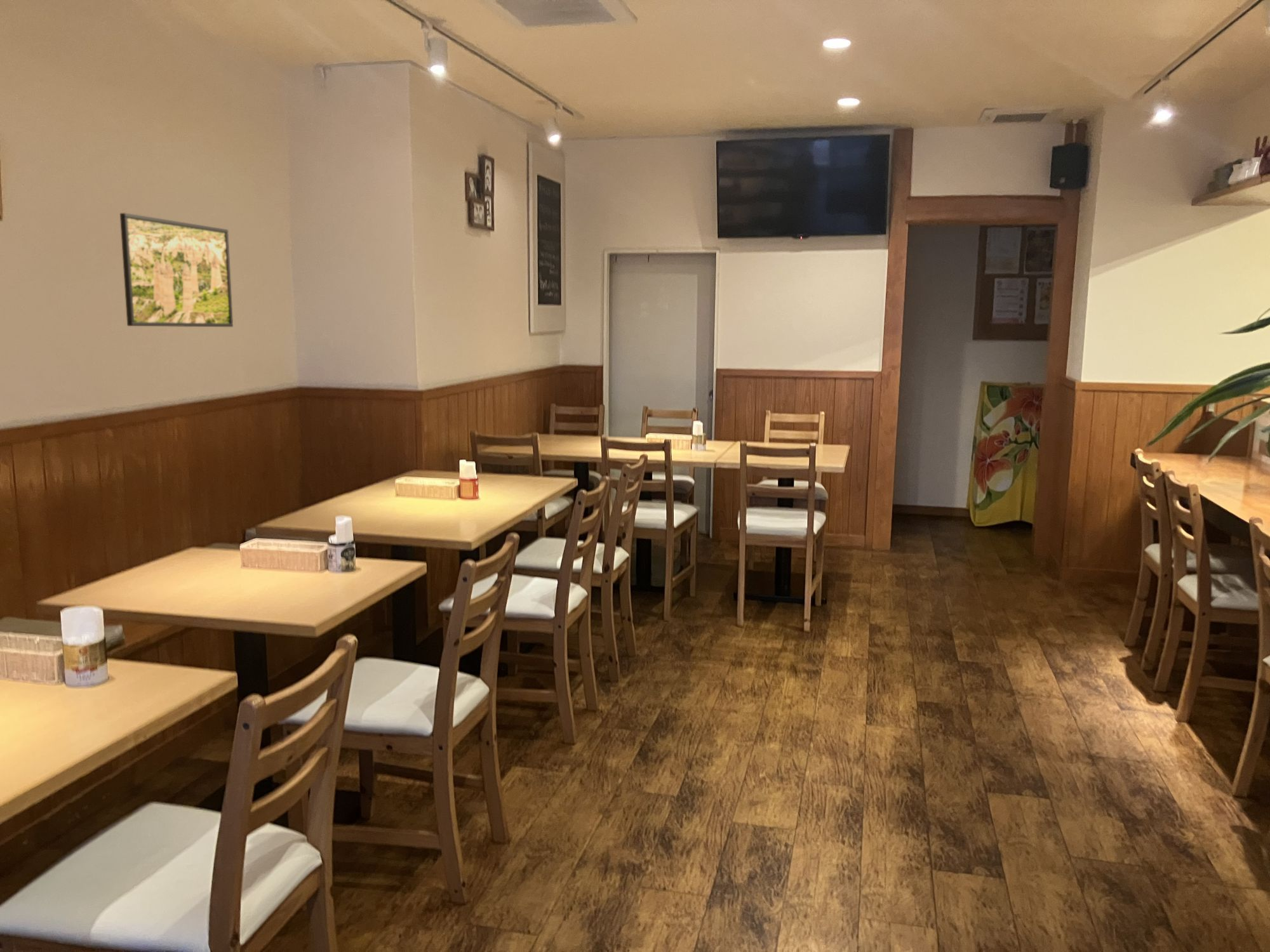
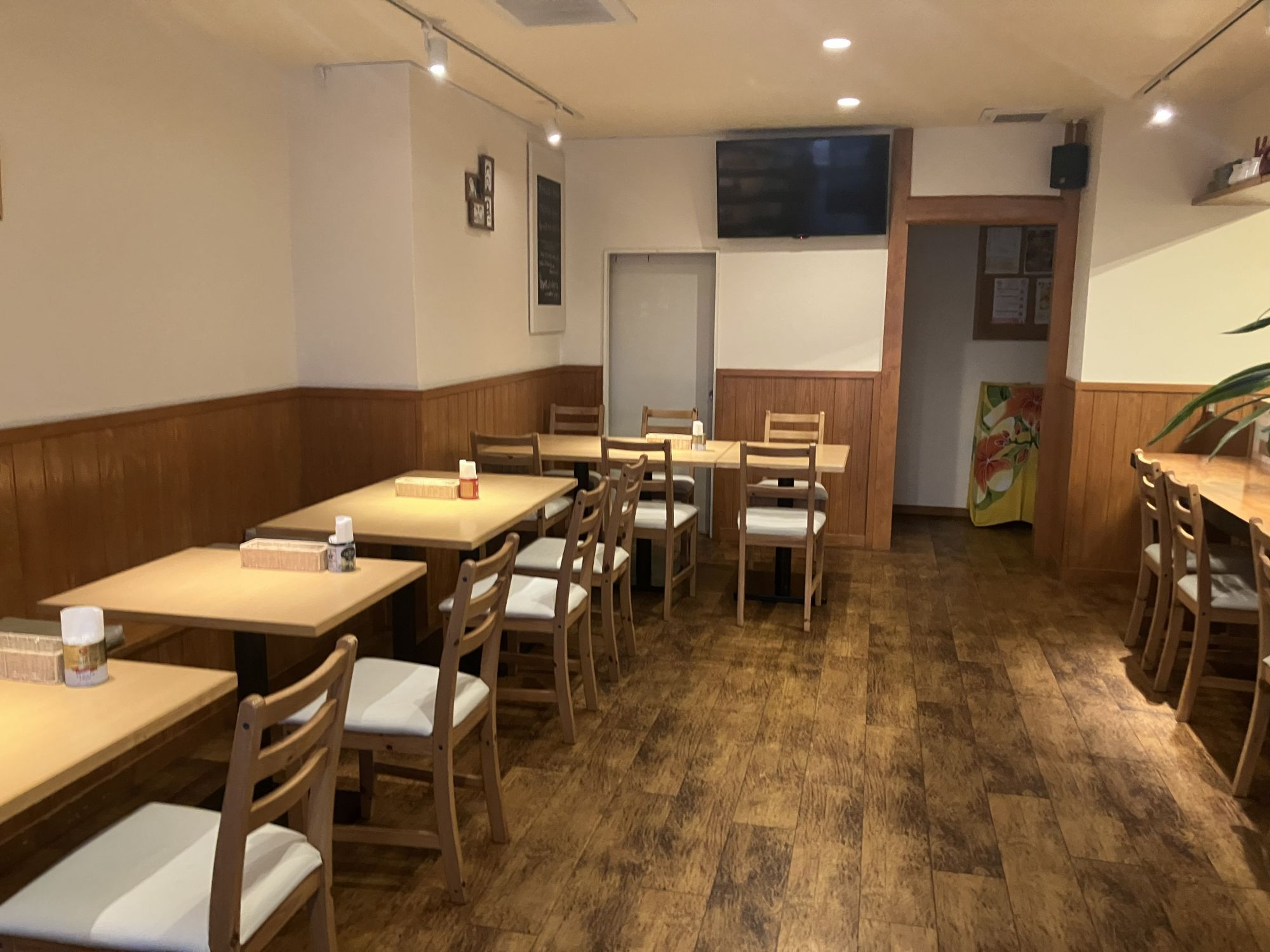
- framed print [119,213,234,327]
